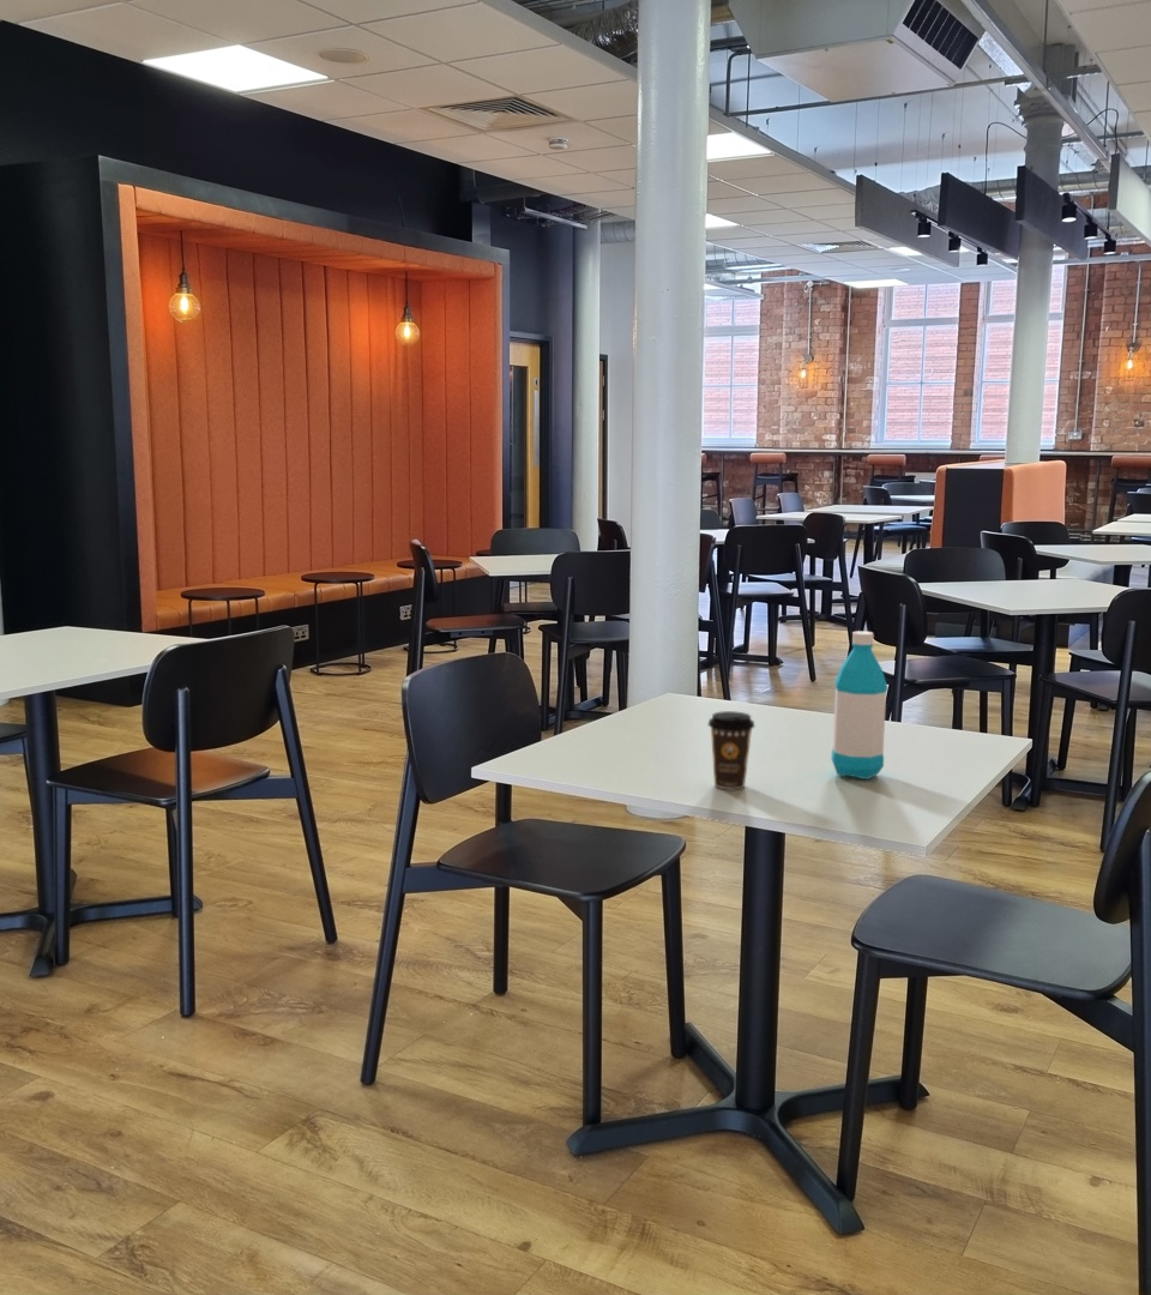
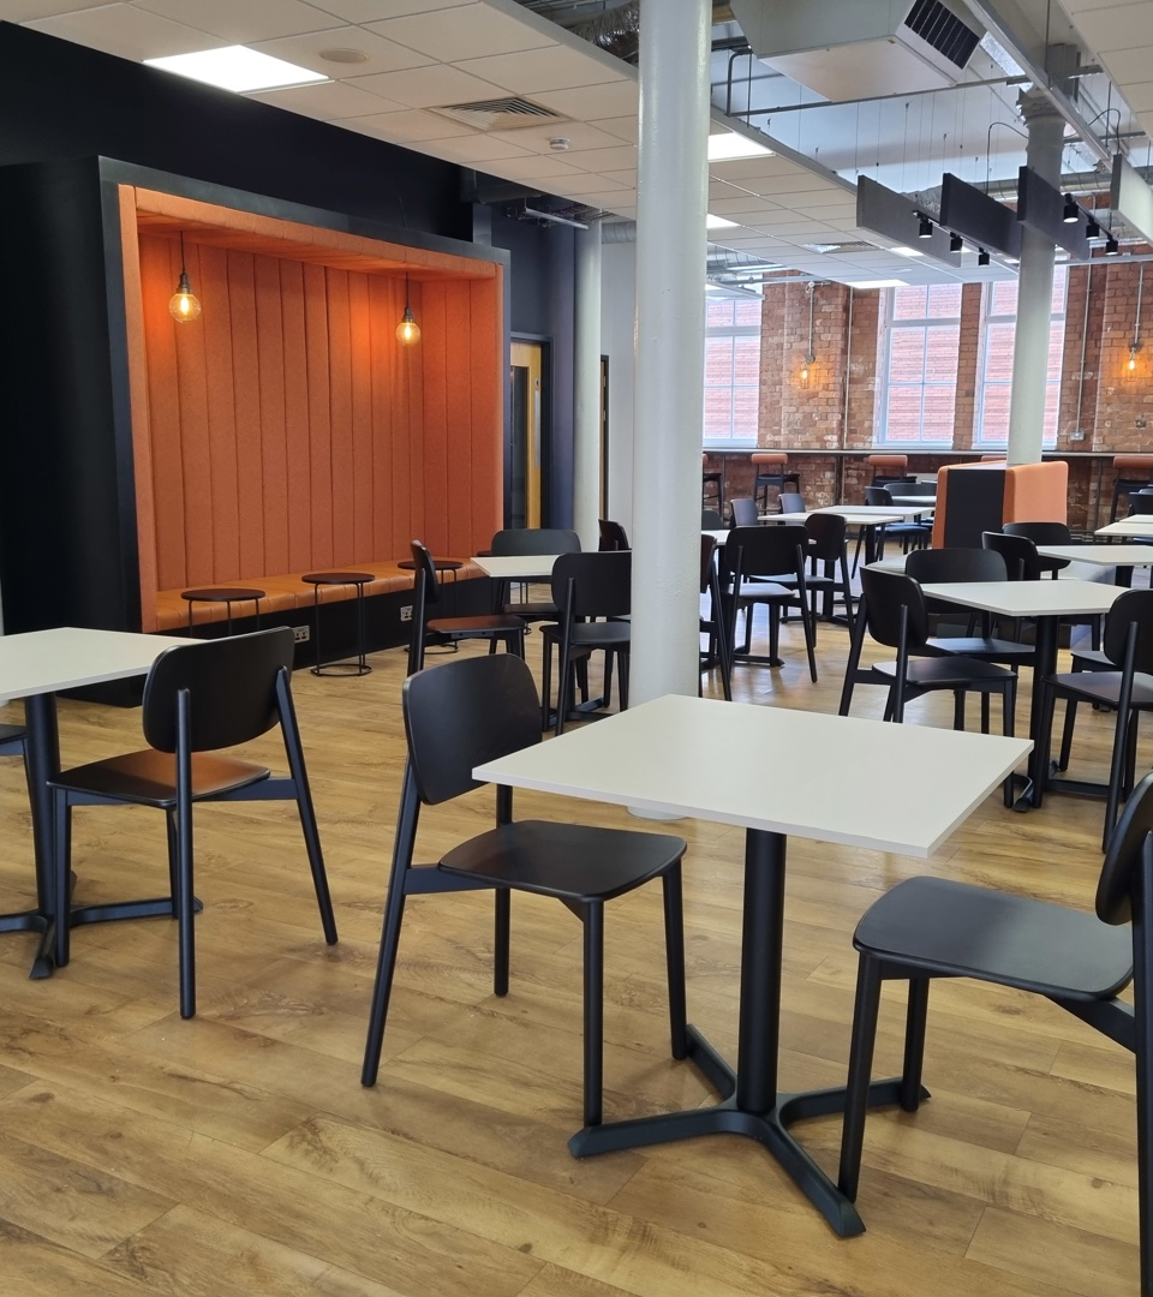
- water bottle [830,630,888,781]
- coffee cup [707,710,757,790]
